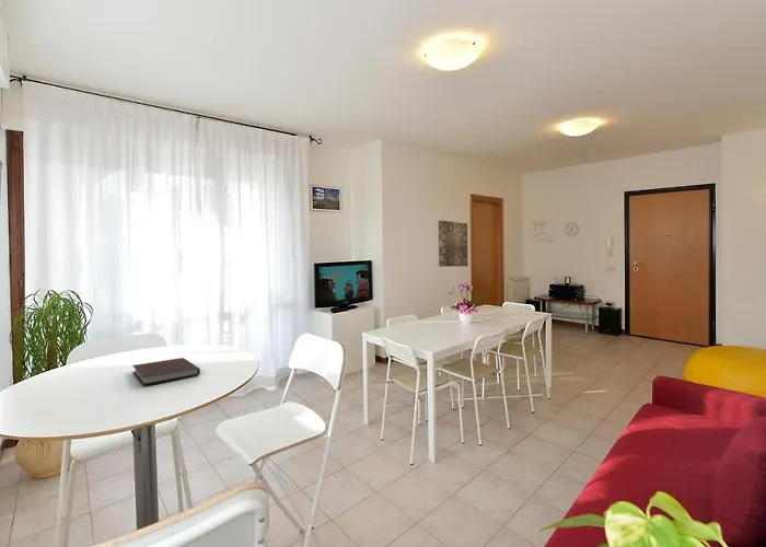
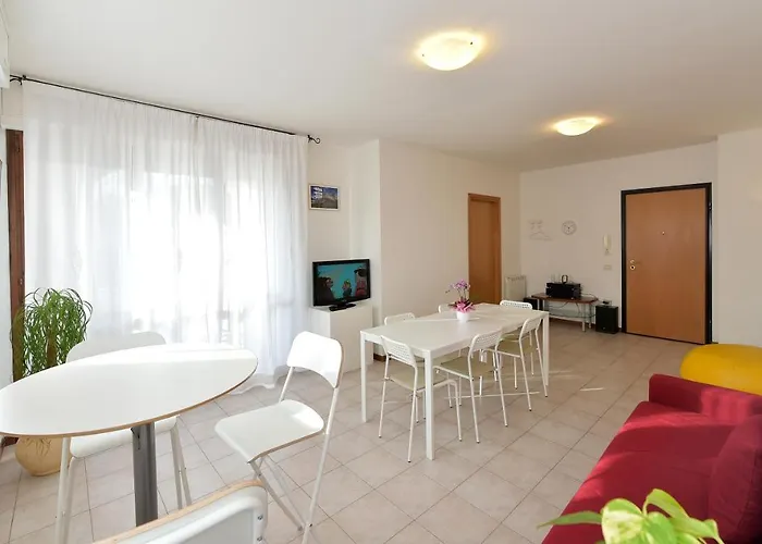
- wall art [437,219,469,268]
- notebook [131,357,201,386]
